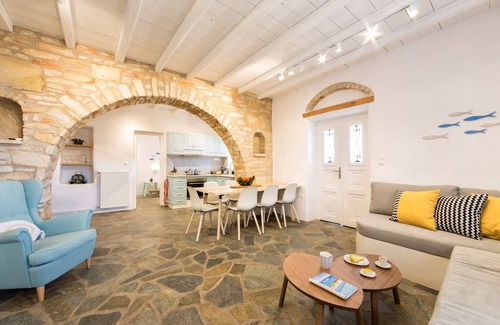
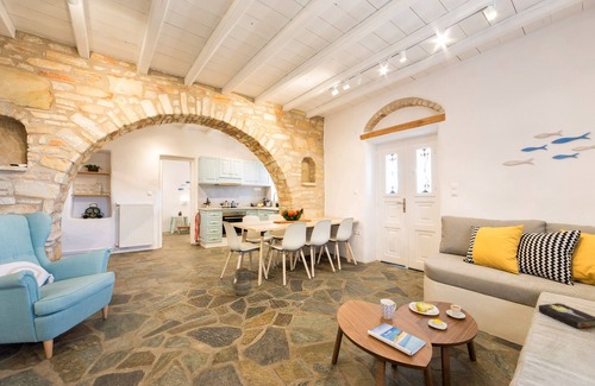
+ ceramic jug [230,267,253,297]
+ hardback book [538,302,595,330]
